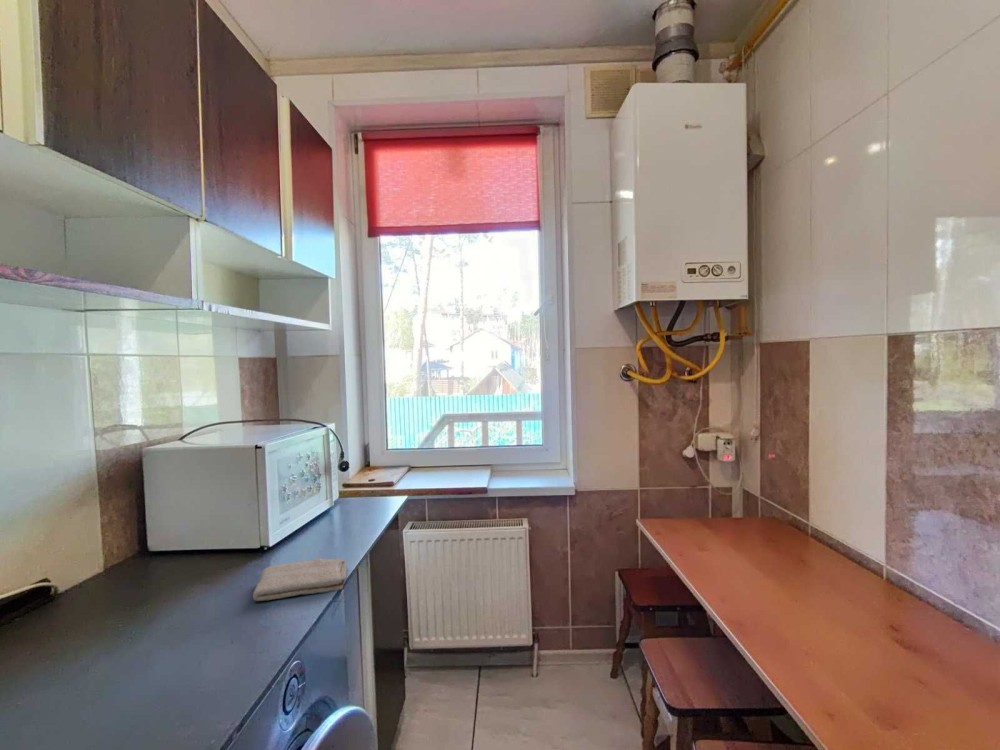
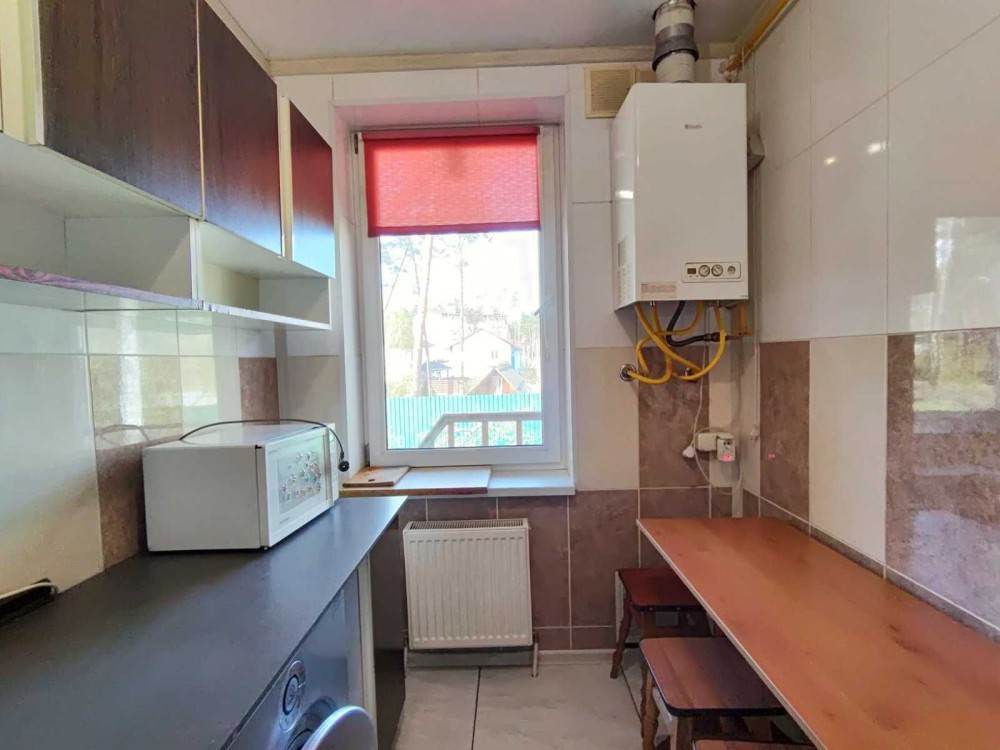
- washcloth [252,557,348,602]
